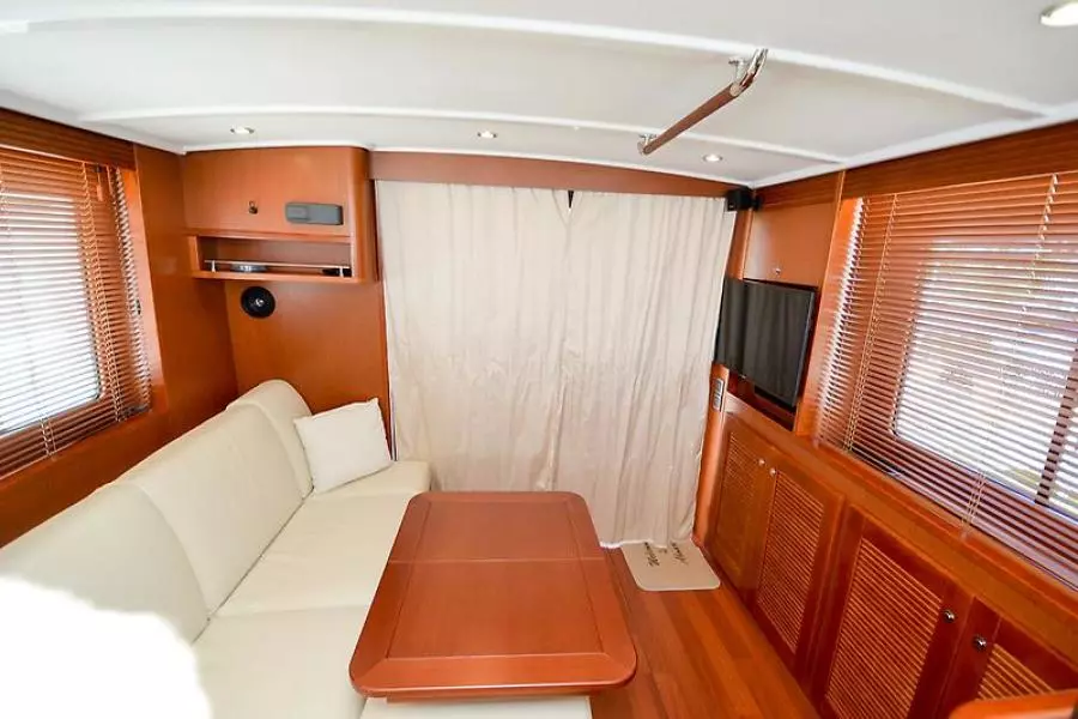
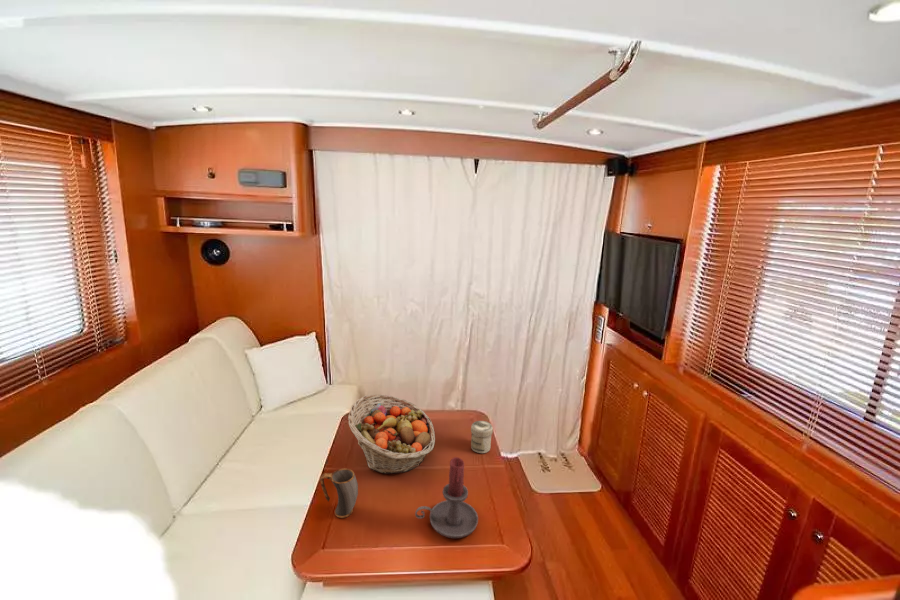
+ candle holder [414,456,479,539]
+ mug [319,467,359,519]
+ fruit basket [347,393,436,475]
+ jar [470,420,494,454]
